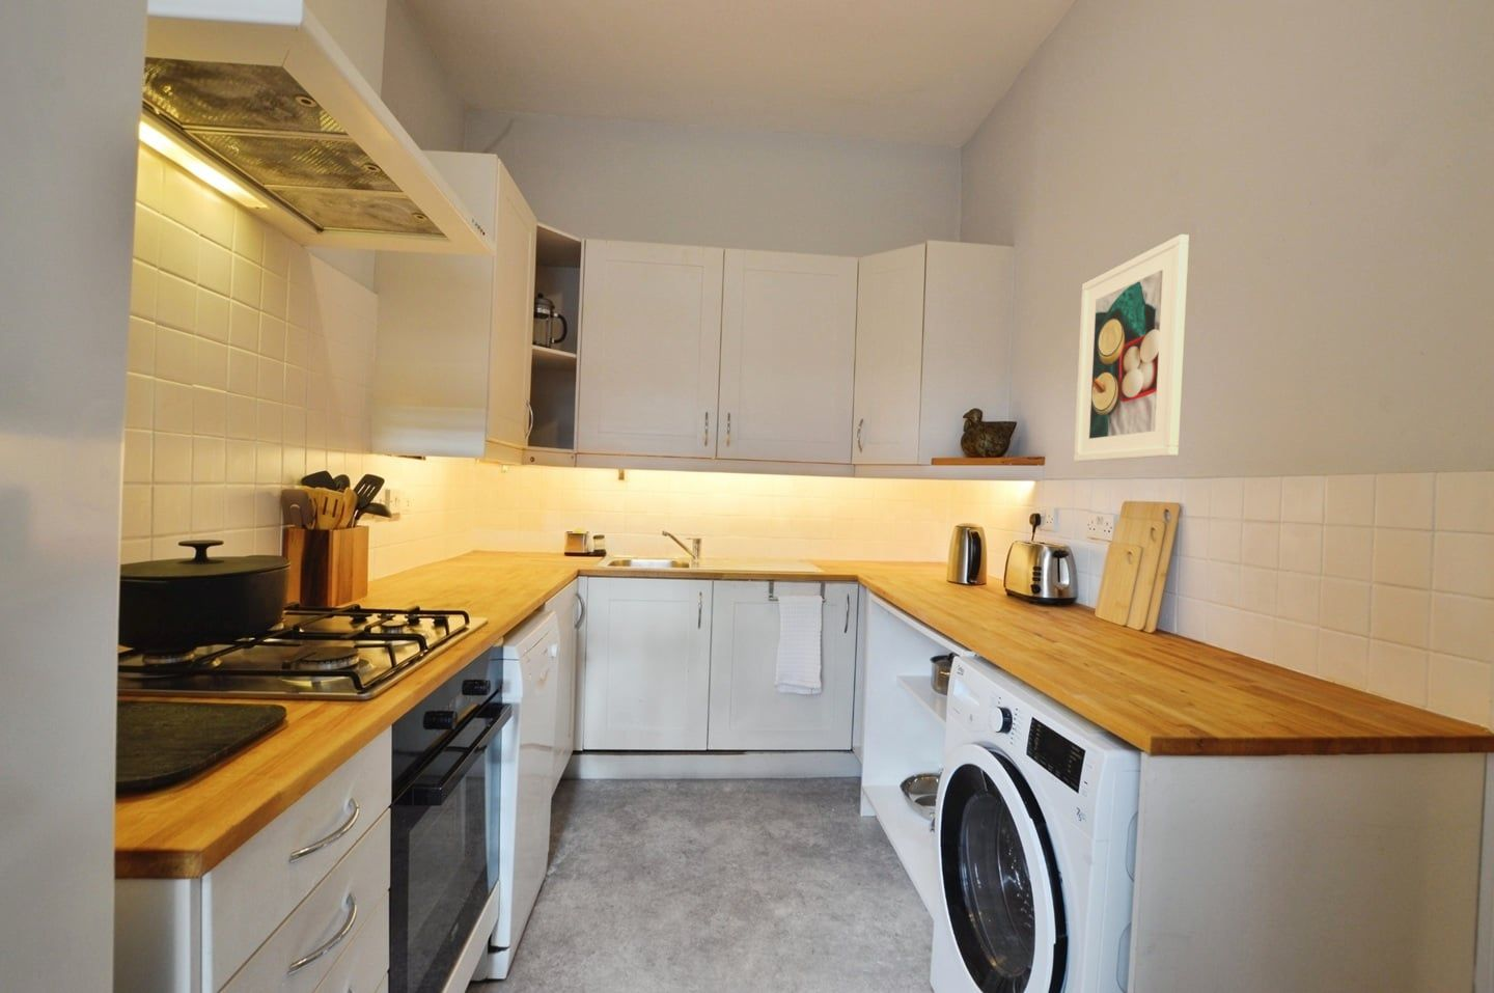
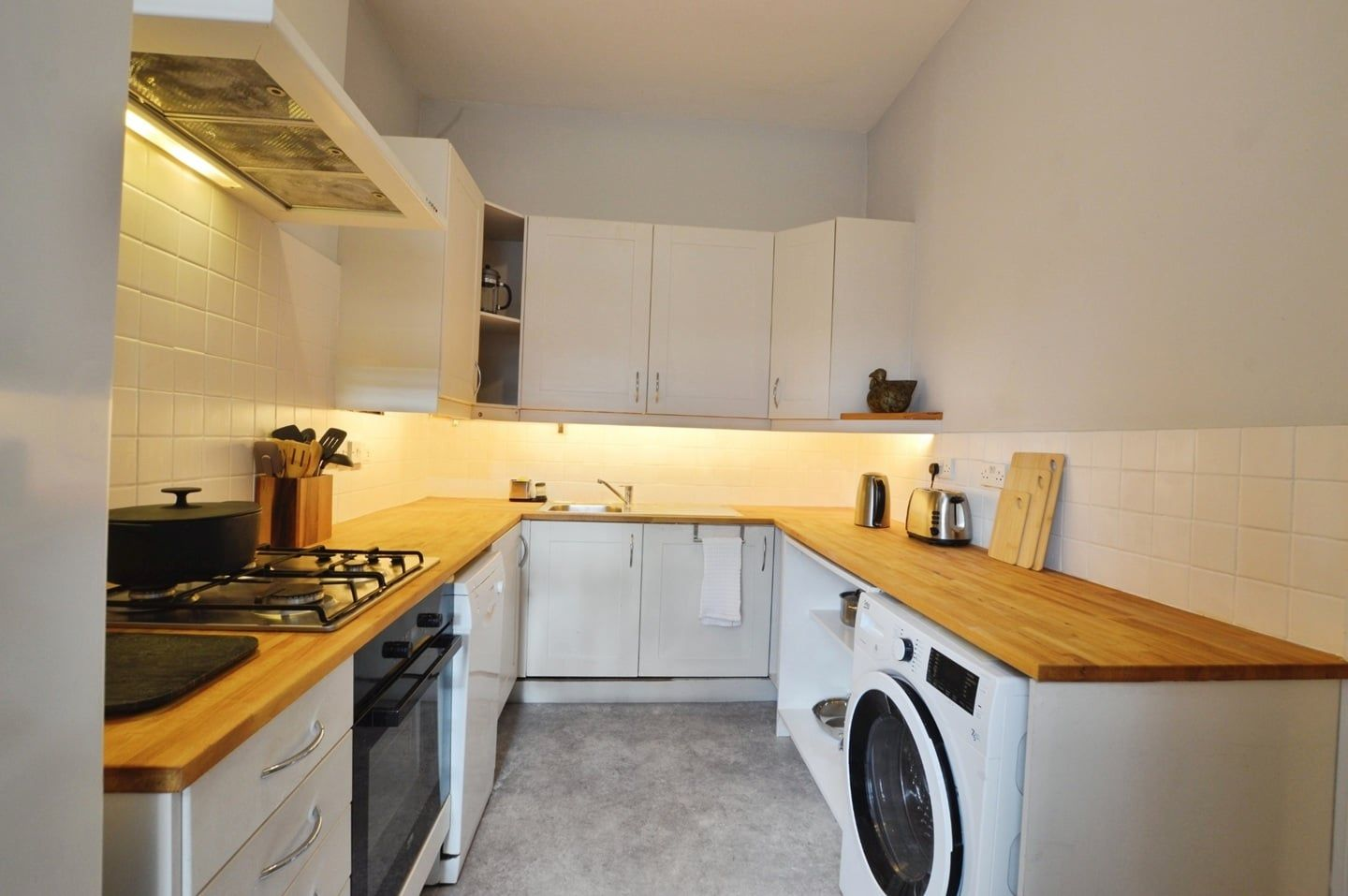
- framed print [1073,234,1190,463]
